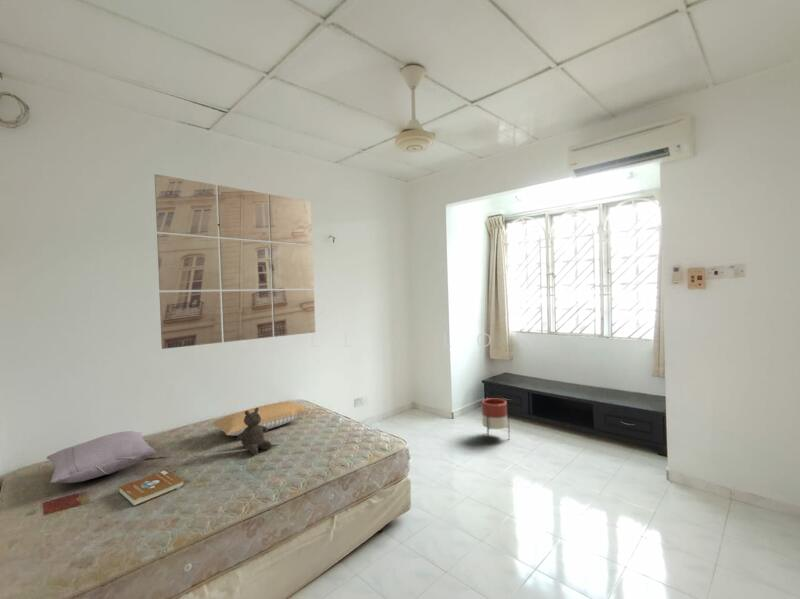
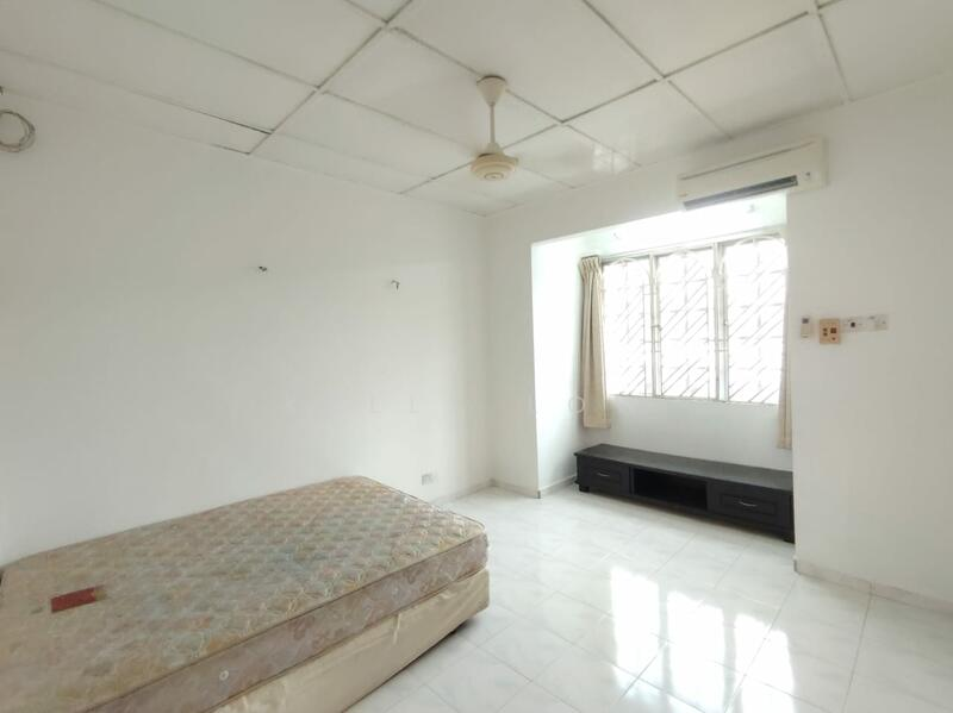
- teddy bear [236,407,273,456]
- book [118,469,184,507]
- pillow [46,430,156,484]
- pillow [211,400,311,437]
- planter [481,397,511,443]
- wall art [154,173,316,350]
